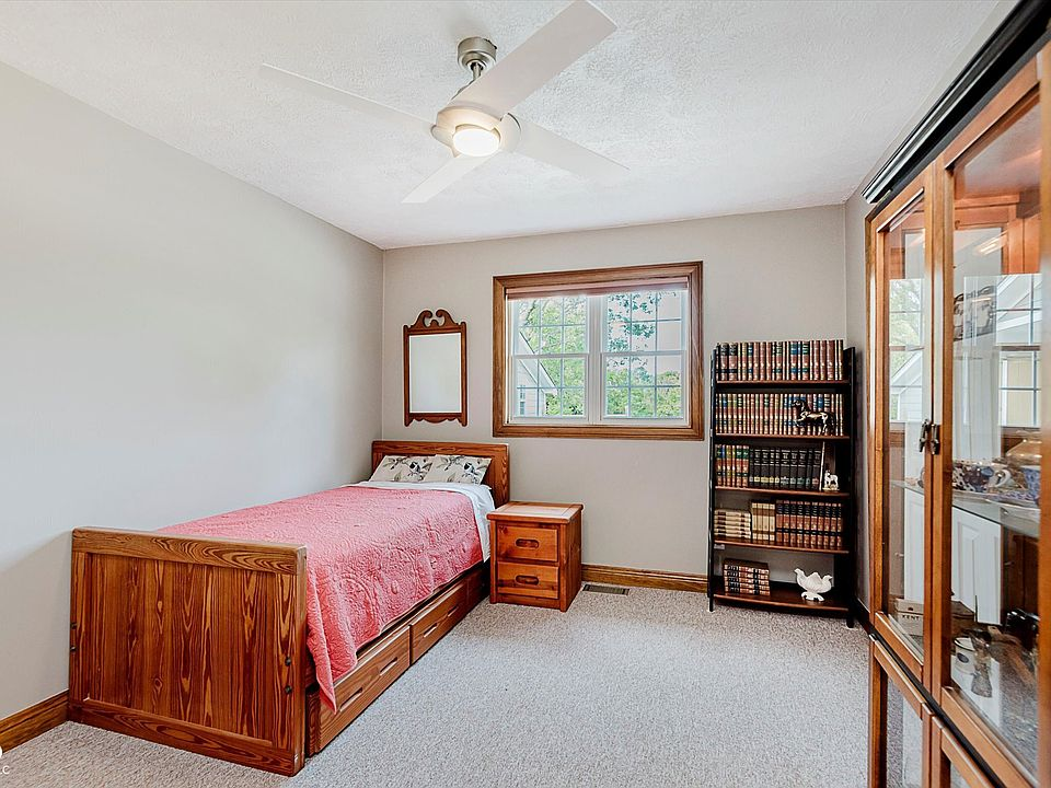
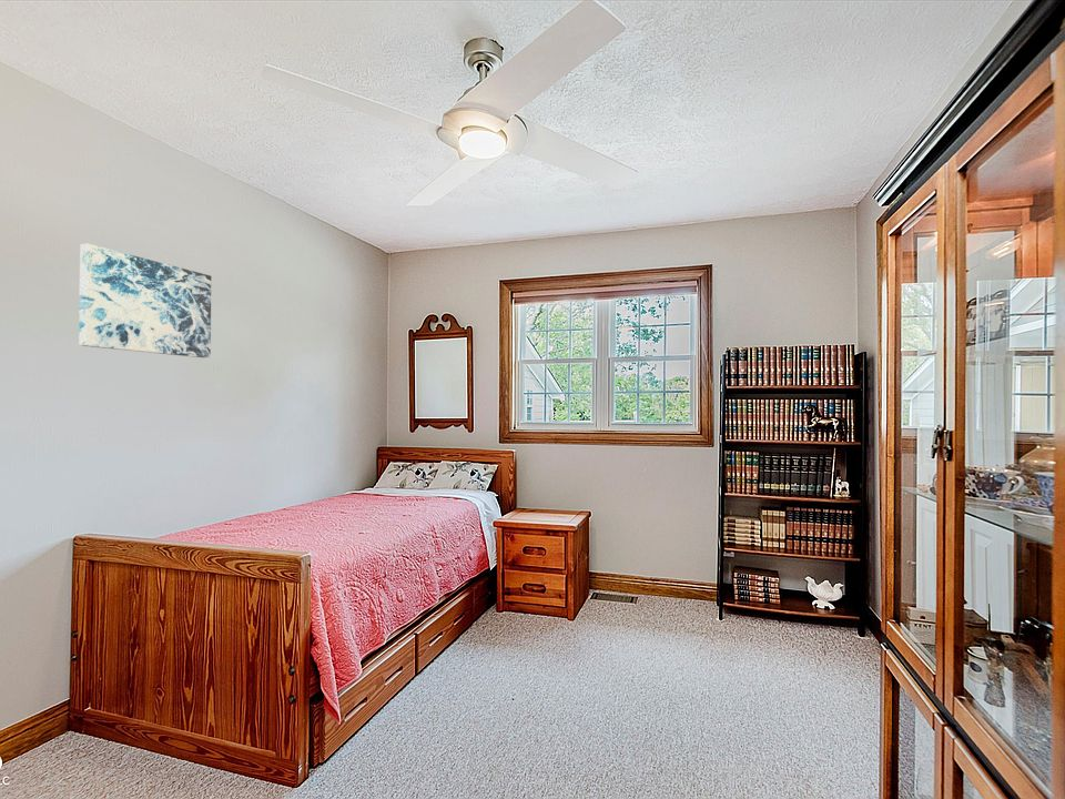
+ wall art [78,243,212,358]
